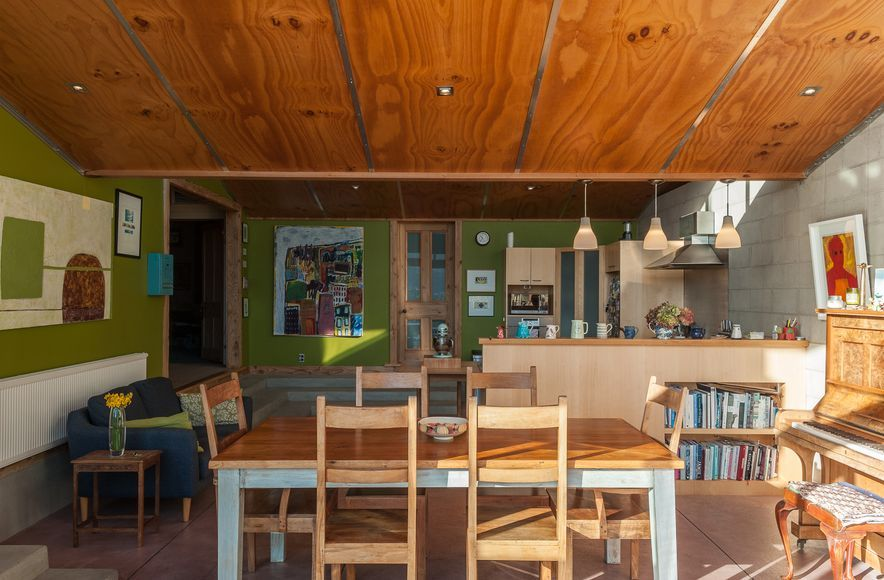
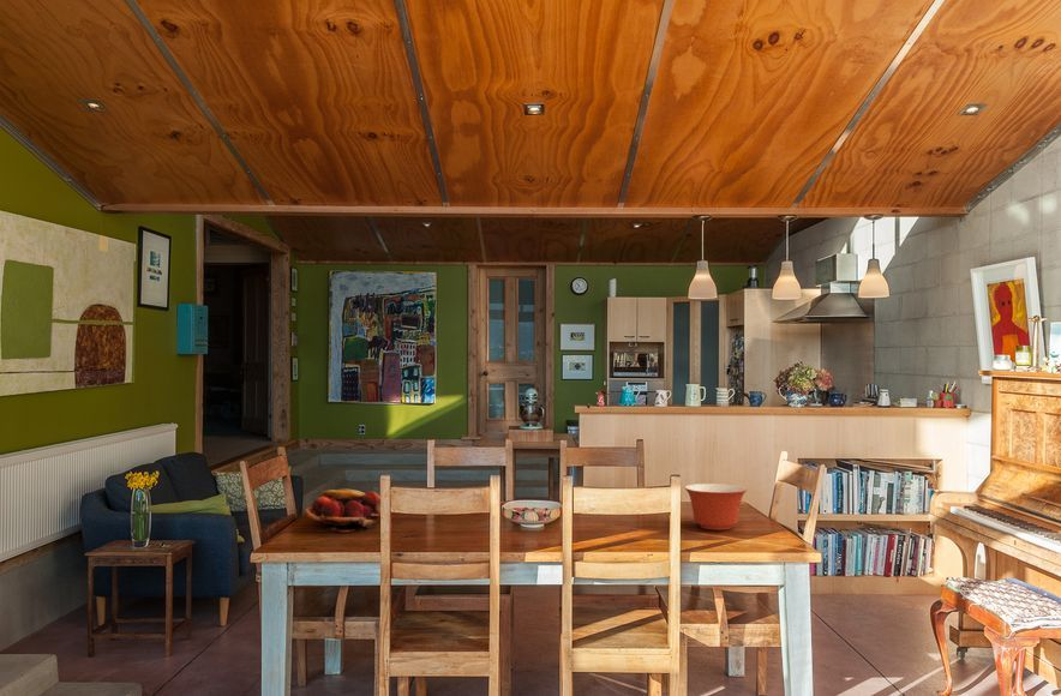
+ fruit basket [304,488,382,533]
+ mixing bowl [683,482,748,532]
